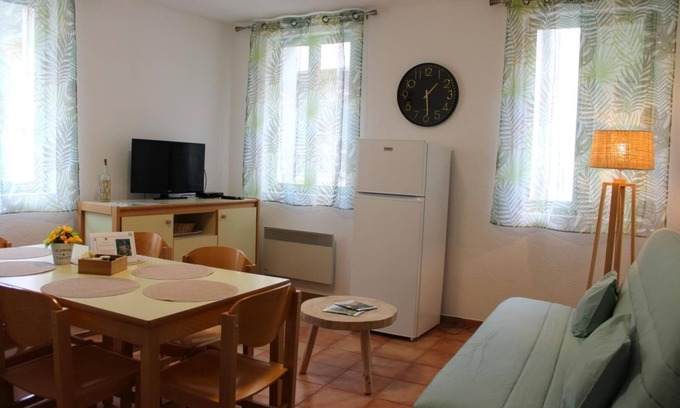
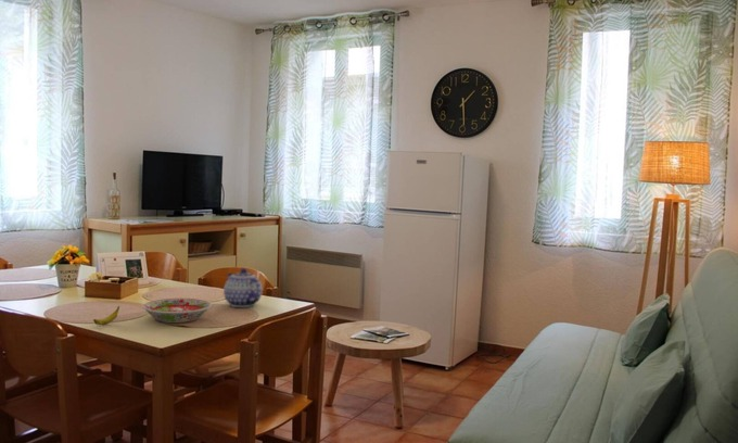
+ teapot [222,267,263,308]
+ banana [92,305,120,326]
+ bowl [142,298,213,324]
